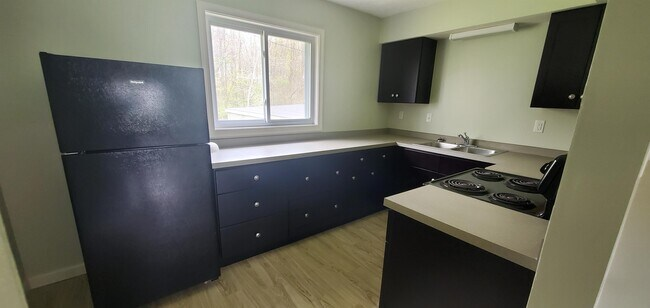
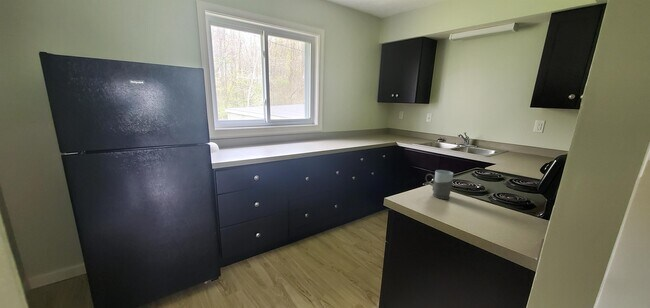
+ mug [425,169,454,200]
